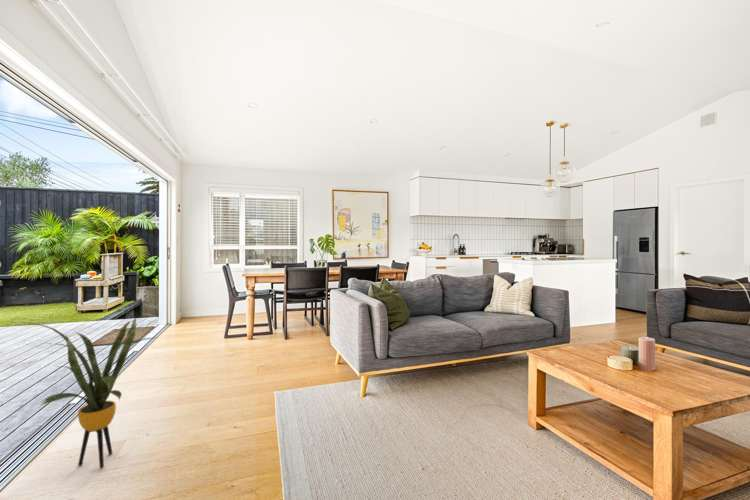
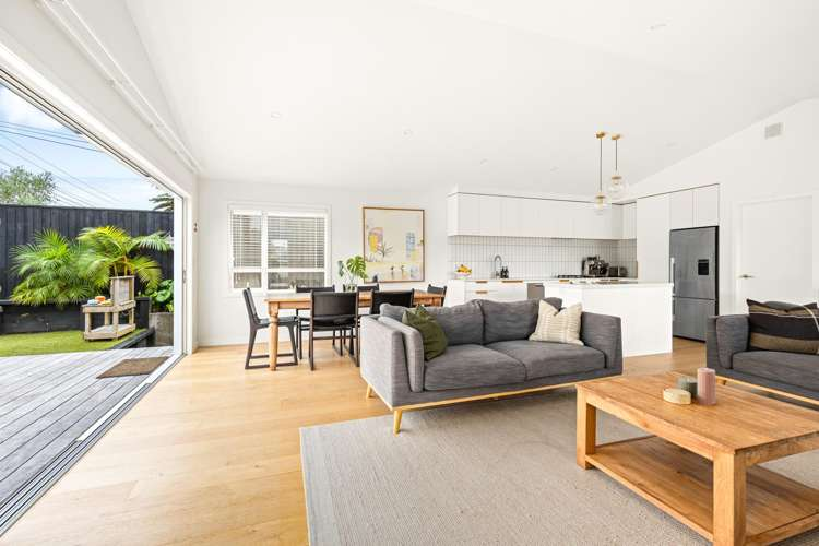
- house plant [20,318,160,469]
